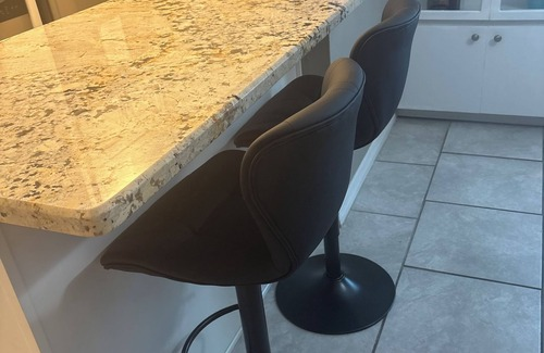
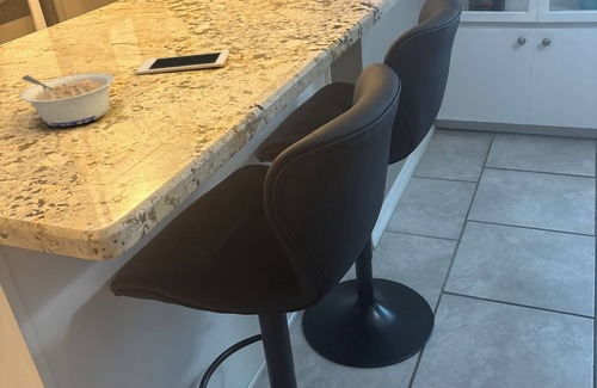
+ legume [19,72,116,128]
+ cell phone [136,50,230,75]
